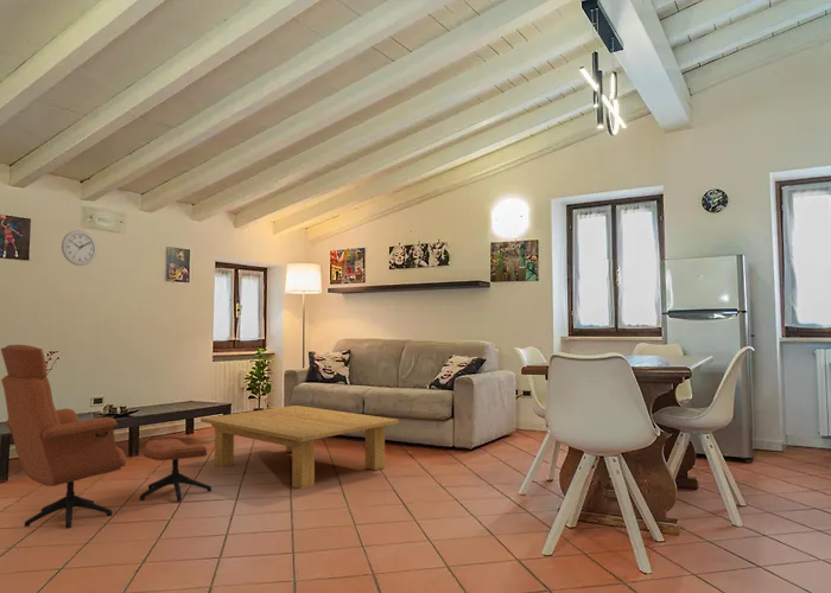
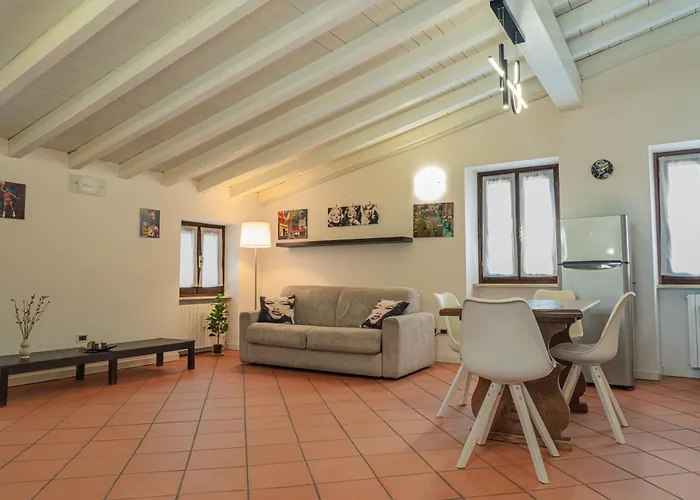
- coffee table [199,404,400,490]
- armchair [0,344,212,530]
- wall clock [61,229,97,267]
